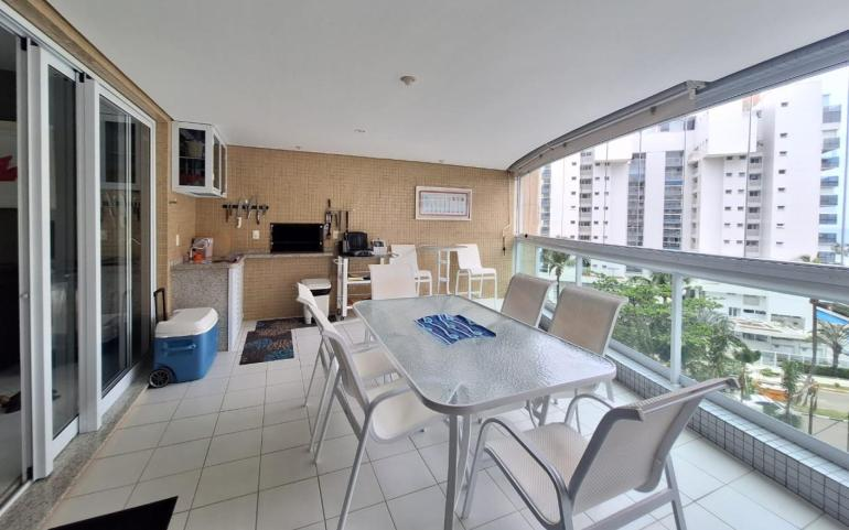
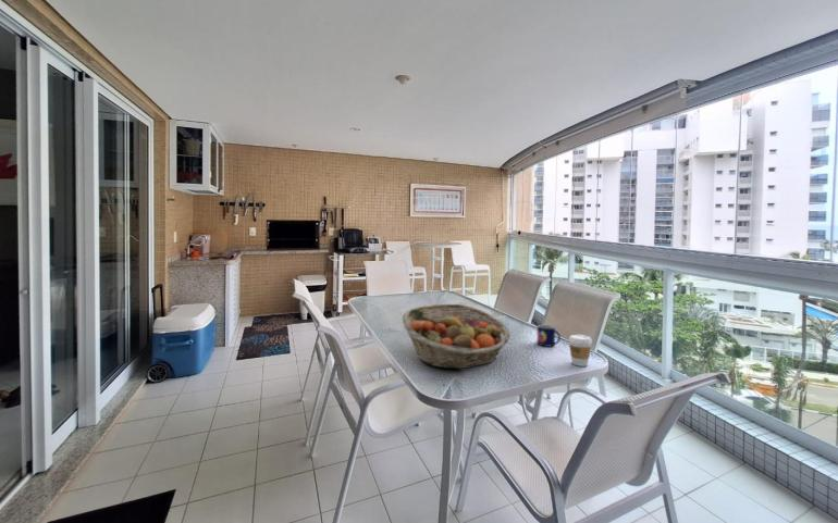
+ mug [535,324,562,348]
+ fruit basket [400,303,512,370]
+ coffee cup [568,334,593,368]
